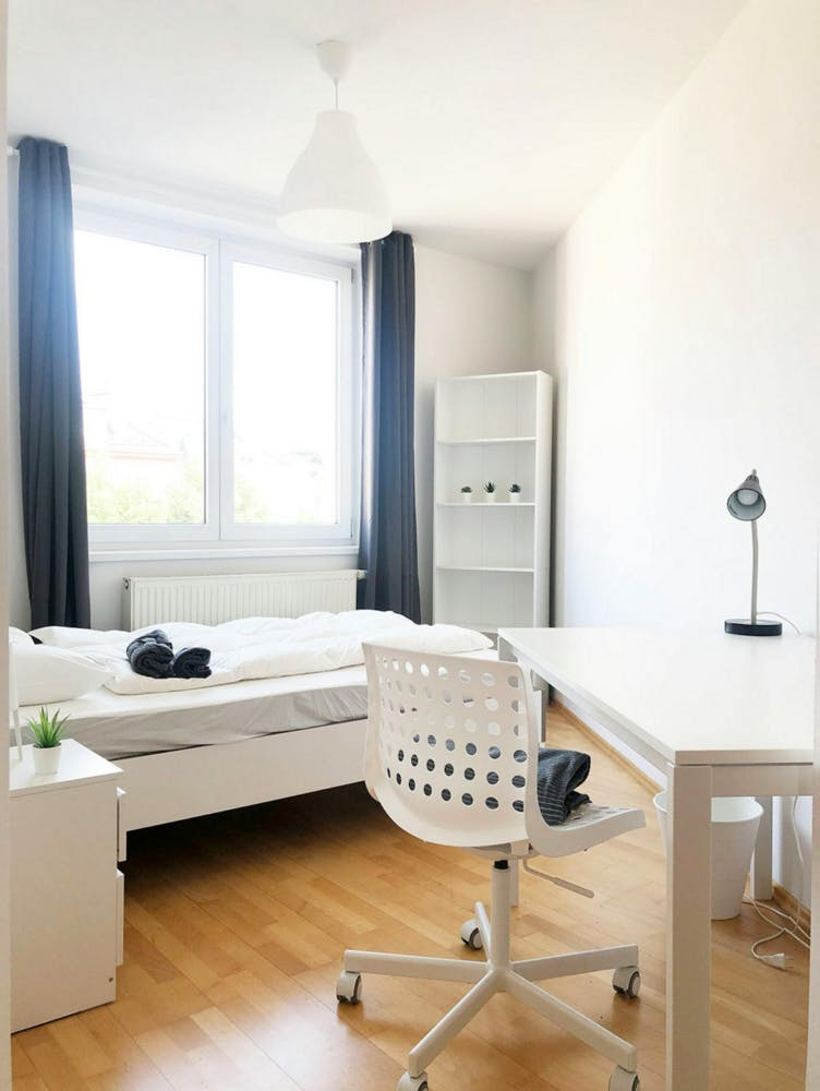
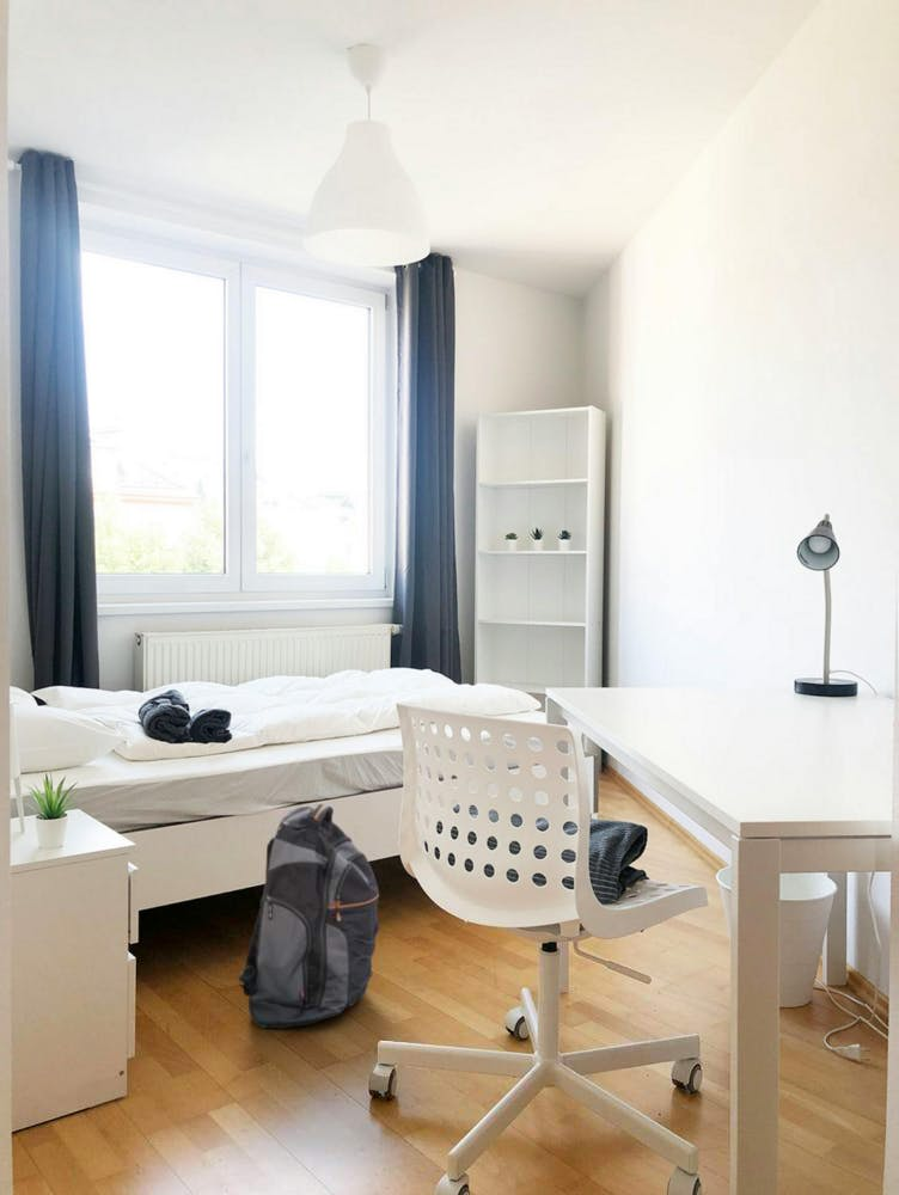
+ backpack [238,803,380,1030]
